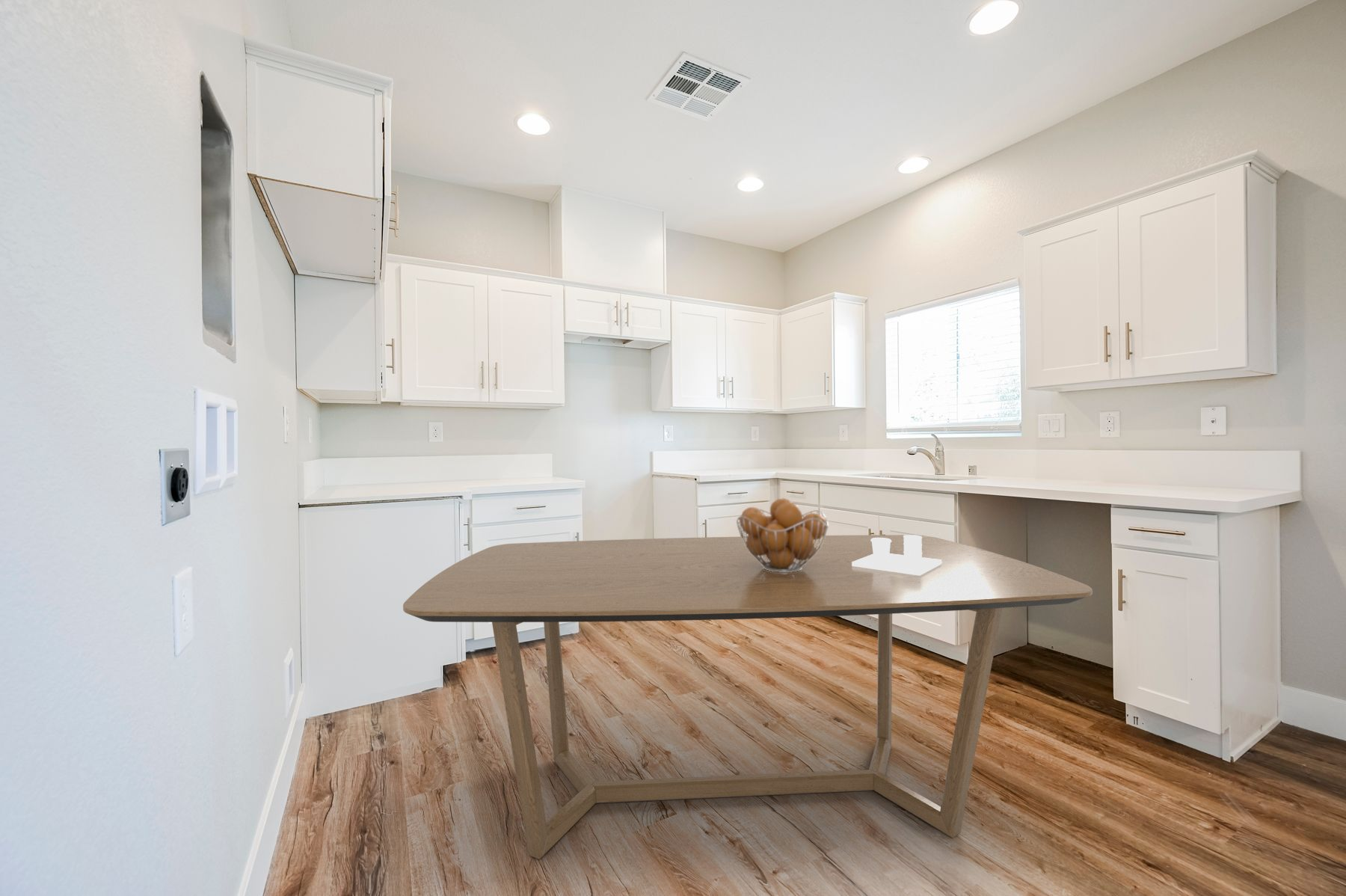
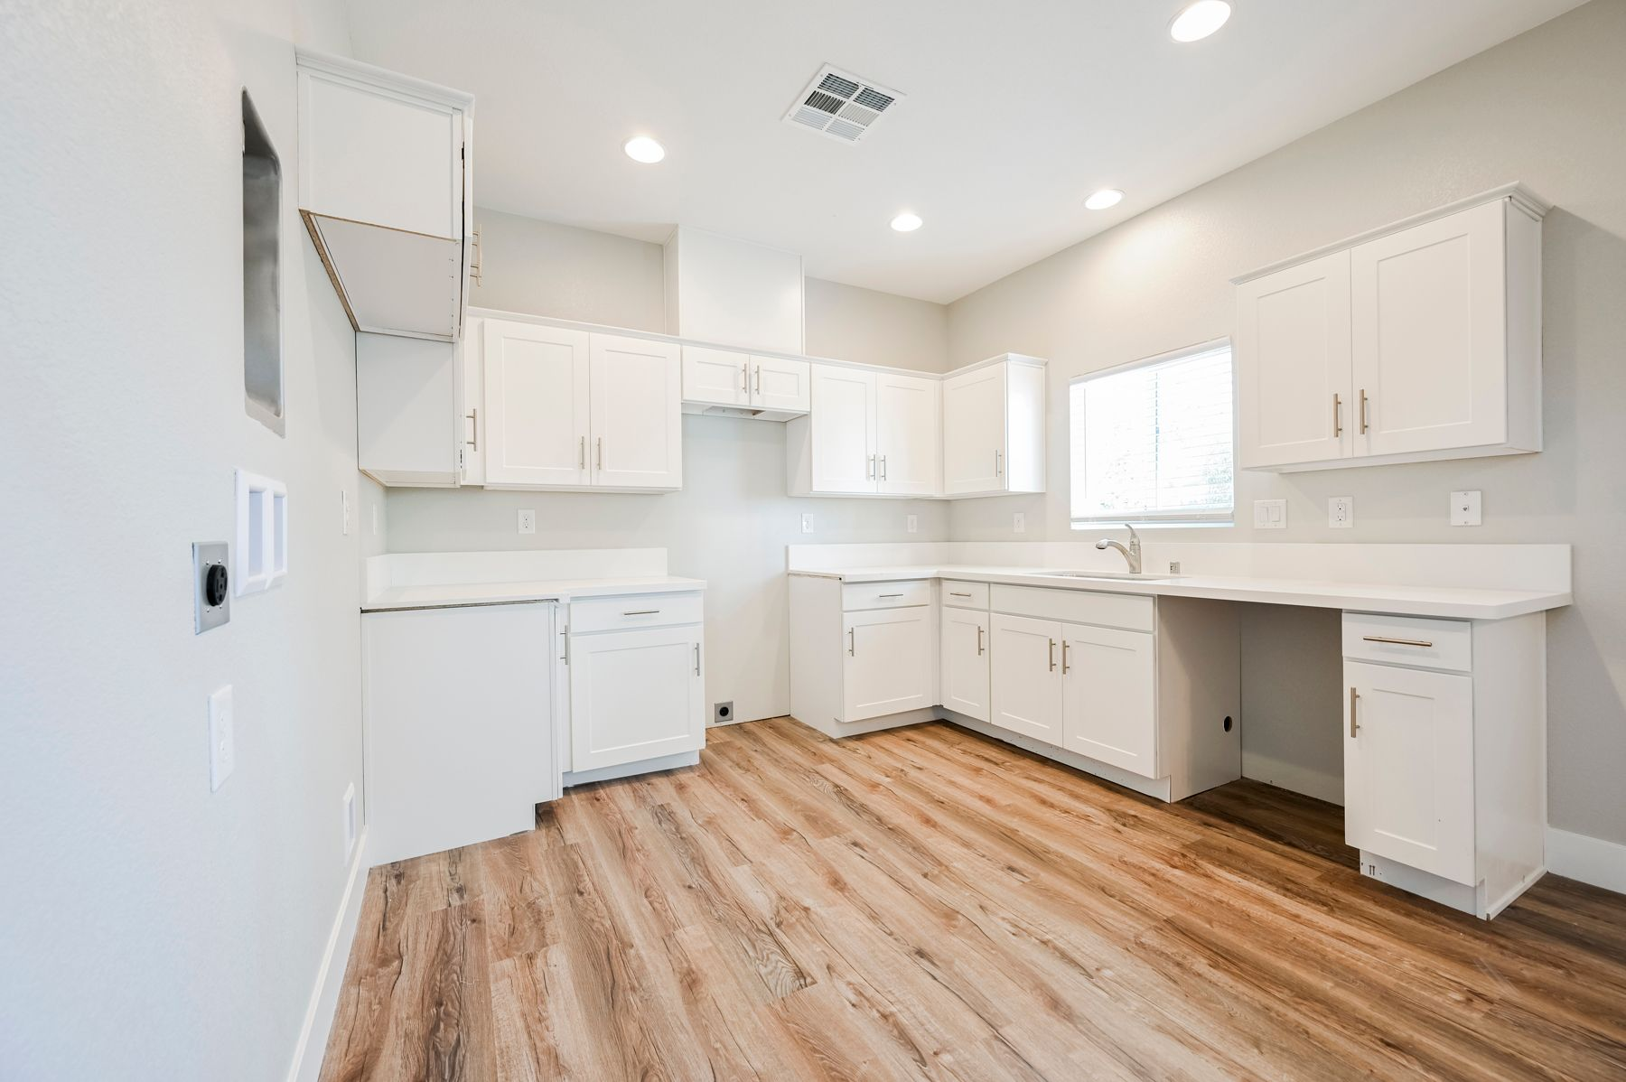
- fruit basket [736,497,829,572]
- dining table [402,534,1093,860]
- salt and pepper shaker set [852,534,942,576]
